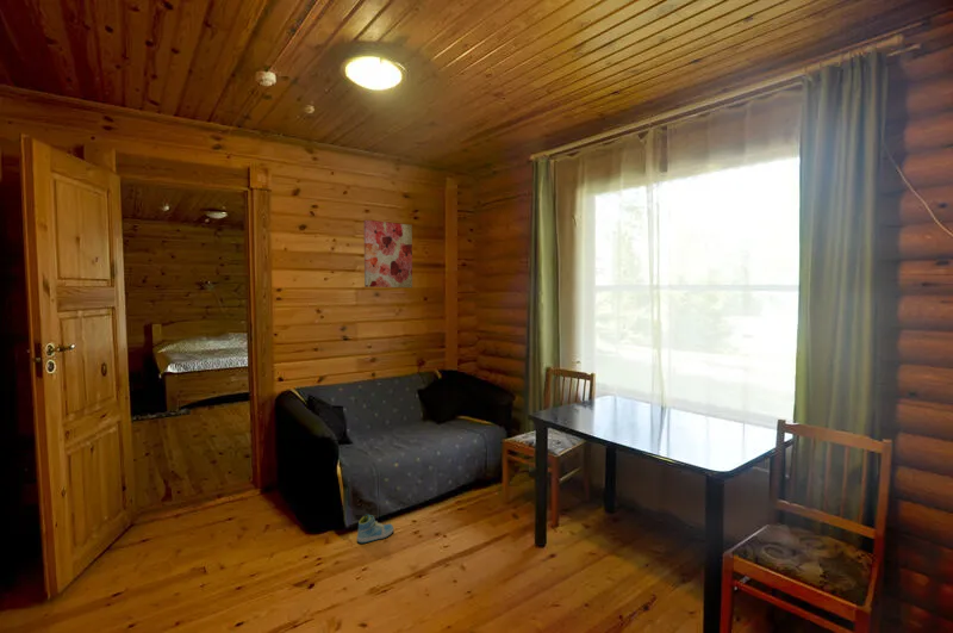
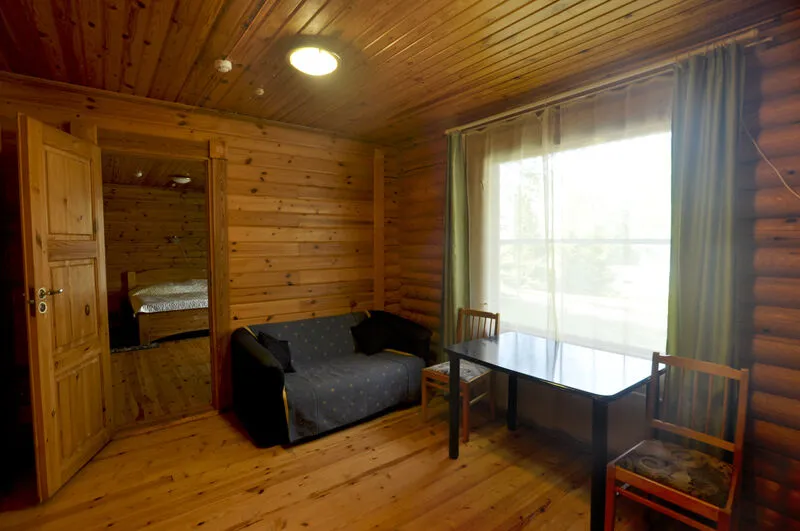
- wall art [363,219,413,288]
- sneaker [356,513,395,544]
